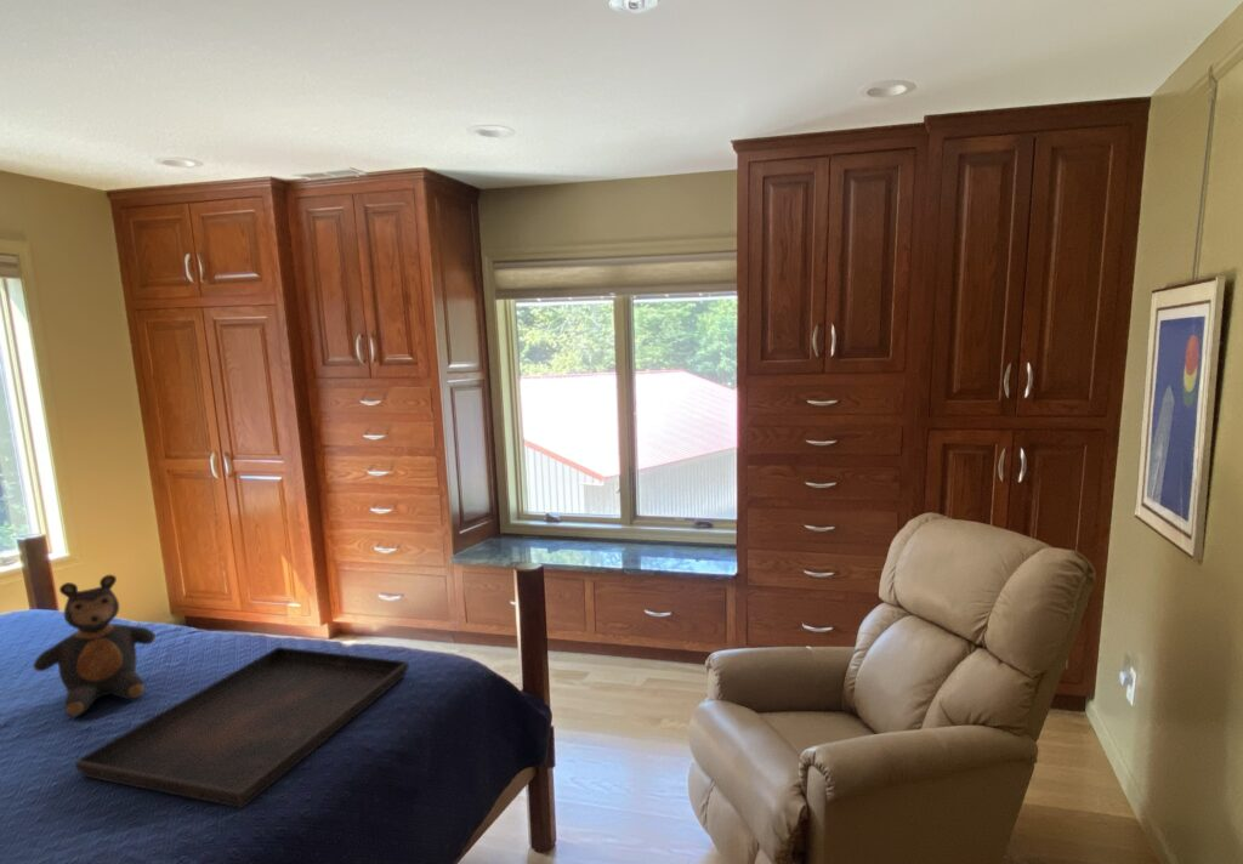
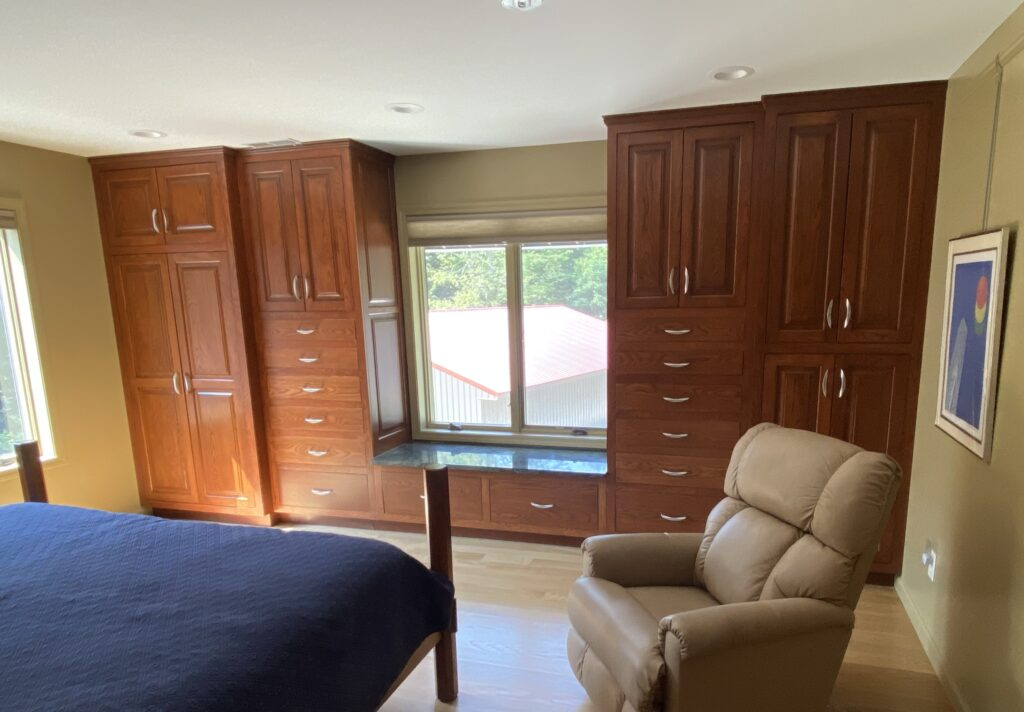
- serving tray [73,646,410,809]
- teddy bear [32,574,157,718]
